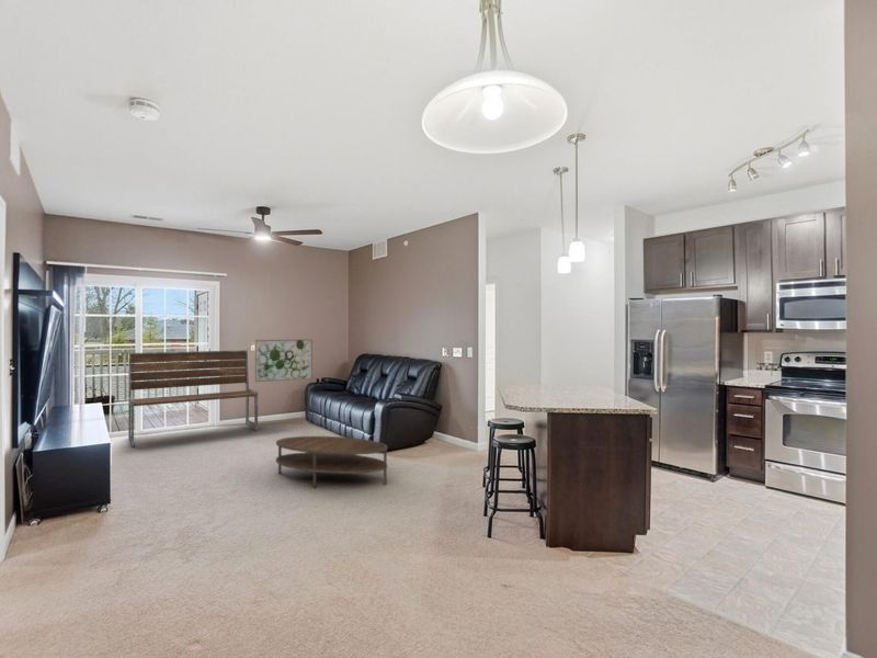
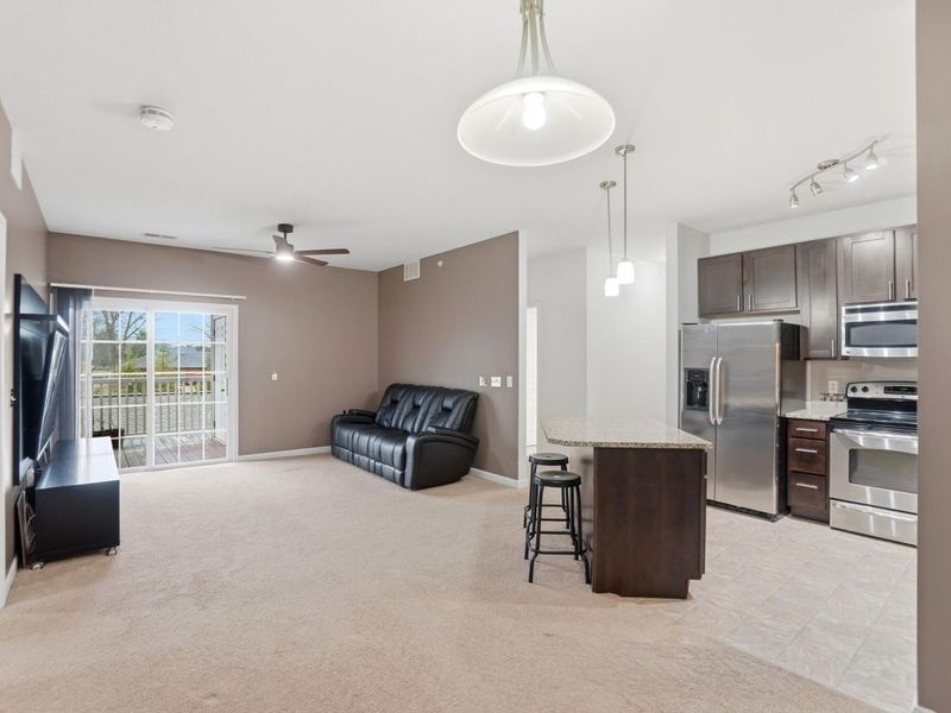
- coffee table [275,435,388,489]
- wall art [253,338,314,383]
- bench [127,349,259,447]
